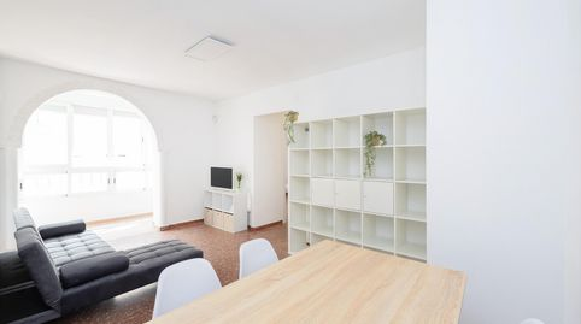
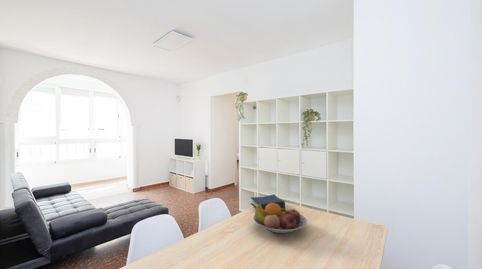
+ hardback book [250,193,286,210]
+ fruit bowl [252,203,308,234]
